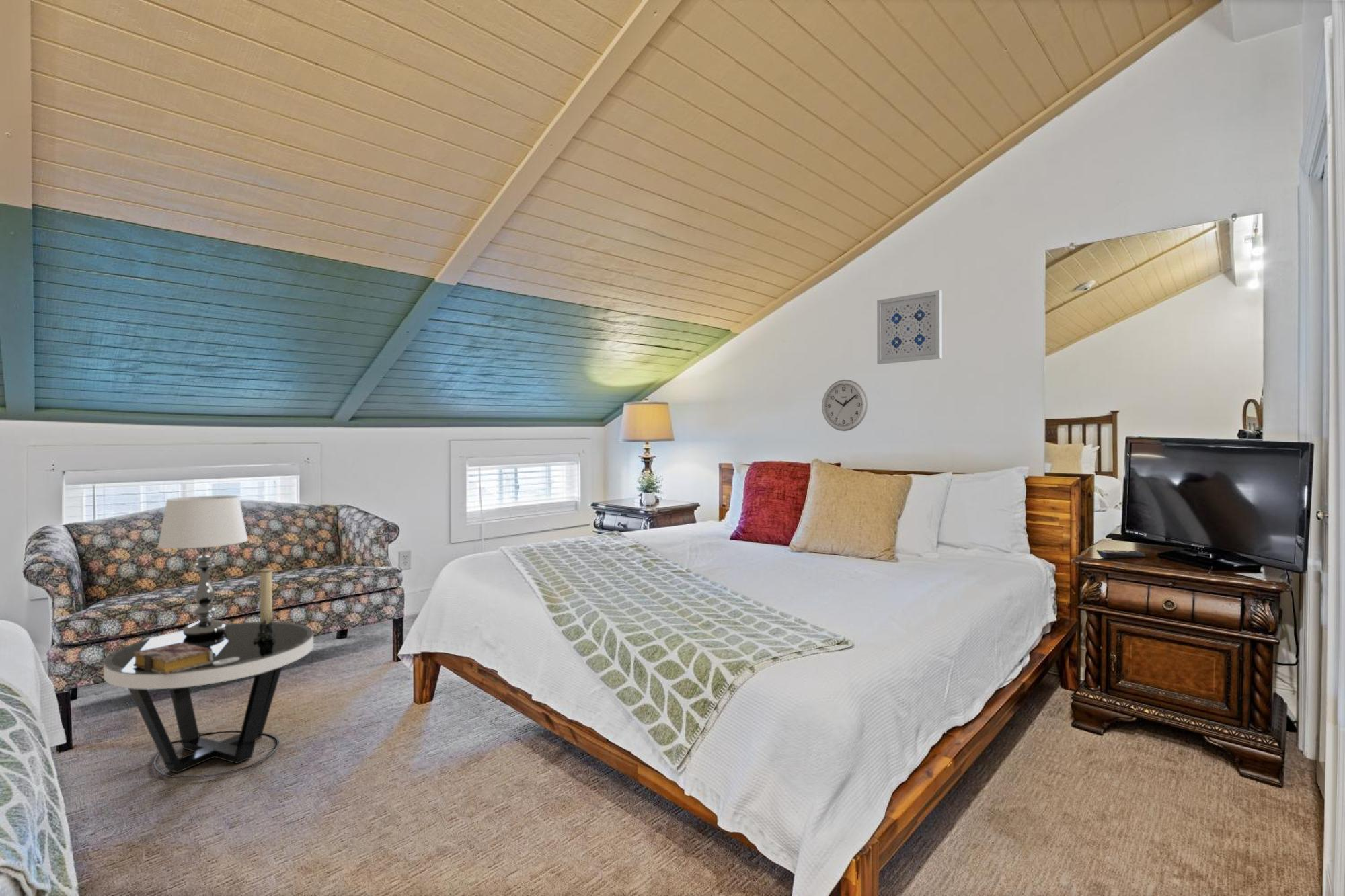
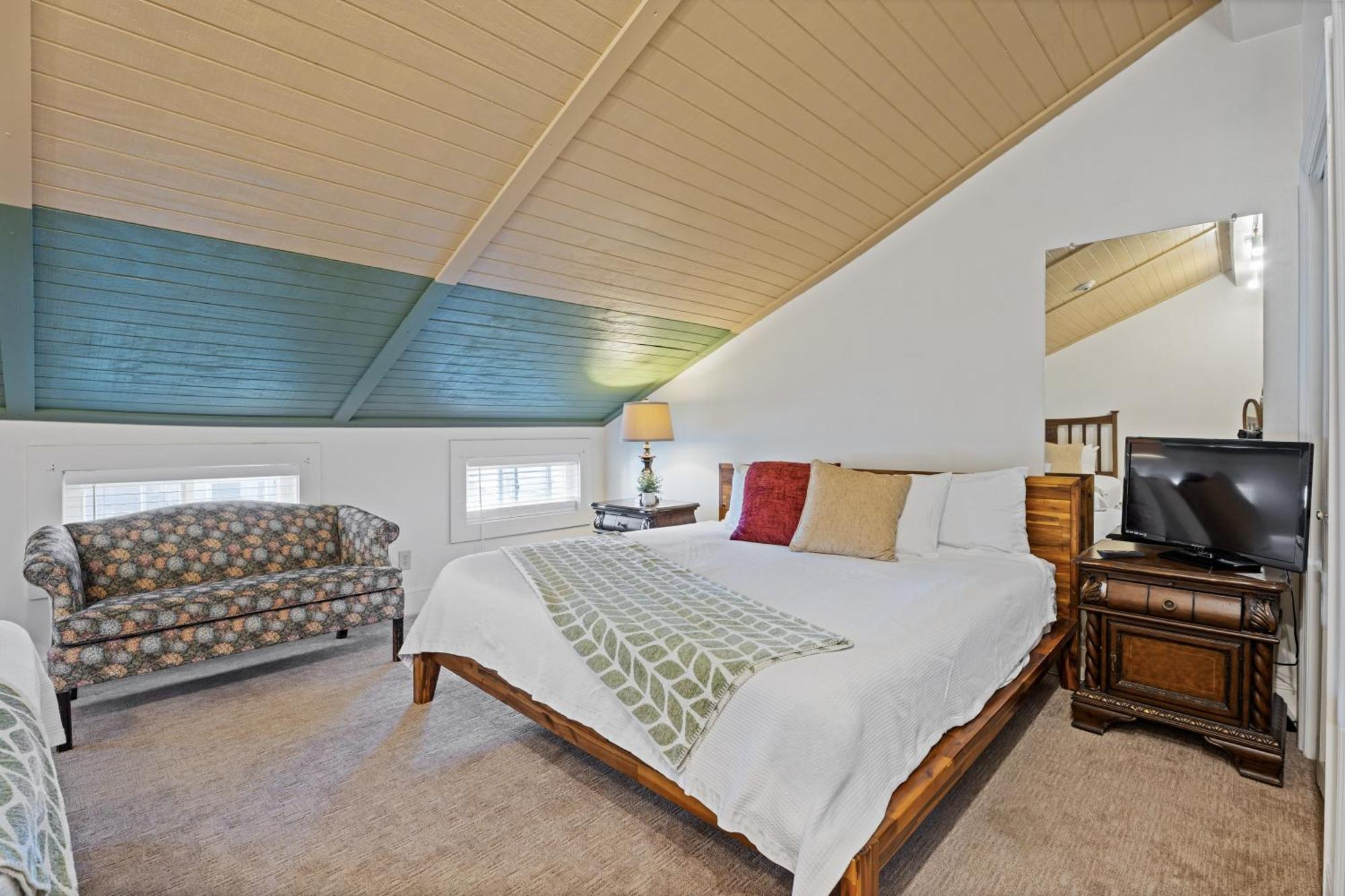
- table lamp [157,495,249,638]
- book [132,642,213,675]
- wall clock [821,379,868,432]
- wall art [876,290,943,365]
- side table [103,621,314,779]
- candle [254,568,275,642]
